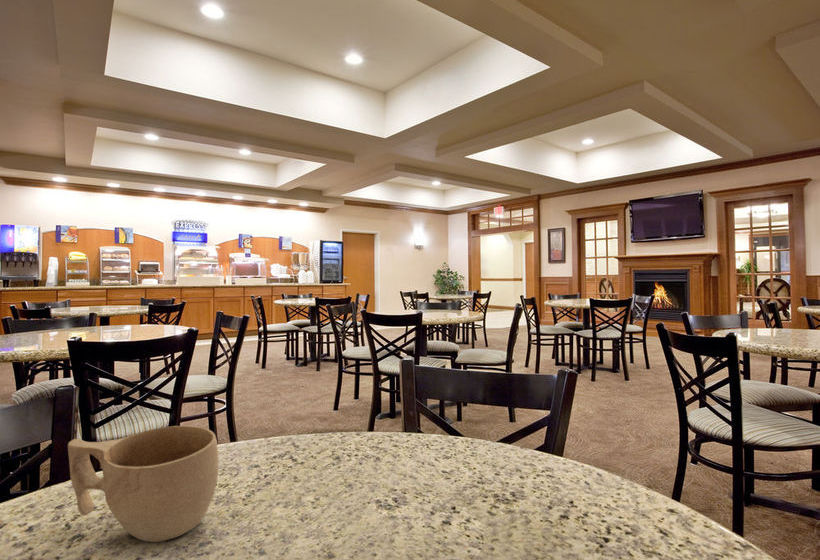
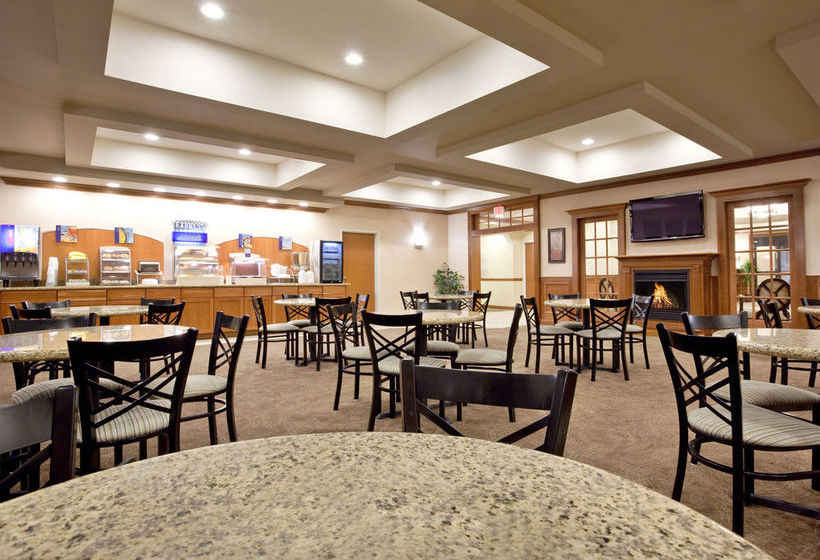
- cup [67,425,220,543]
